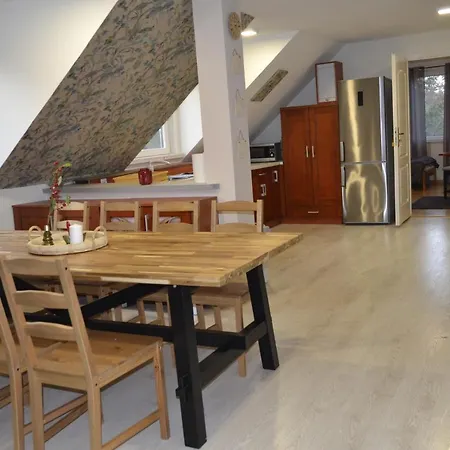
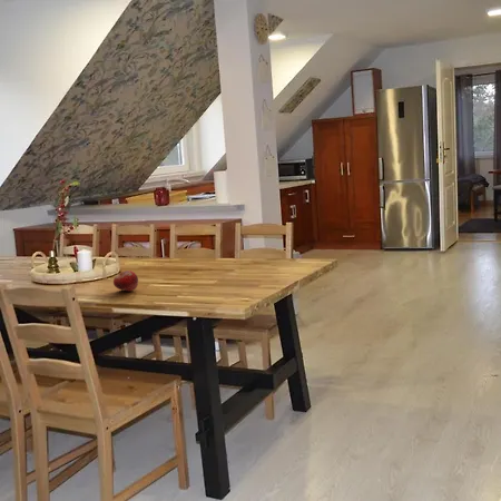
+ fruit [112,269,139,293]
